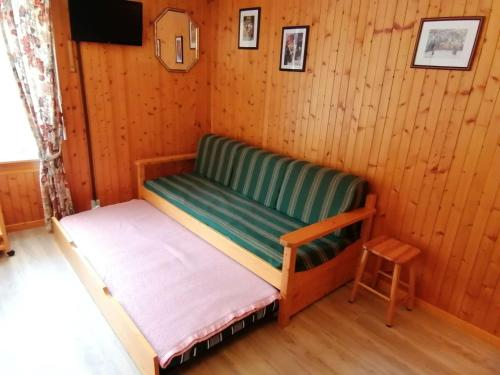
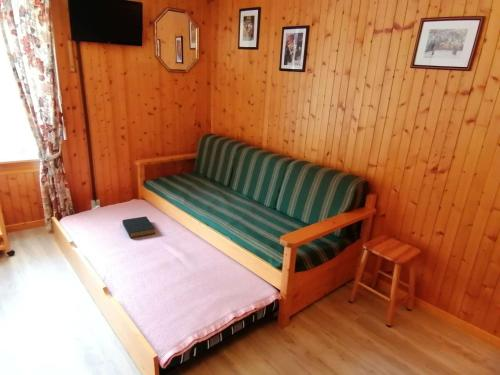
+ hardback book [121,215,156,239]
